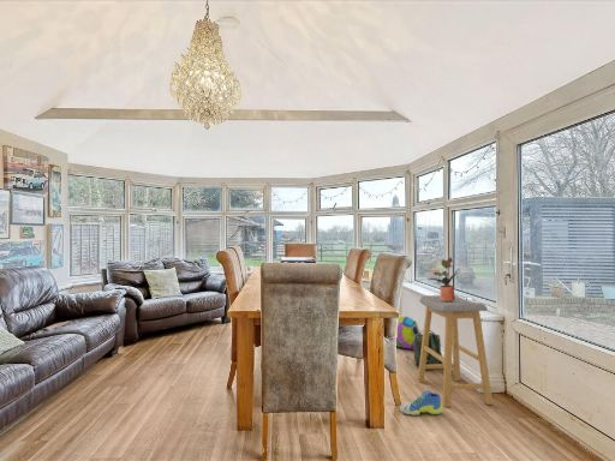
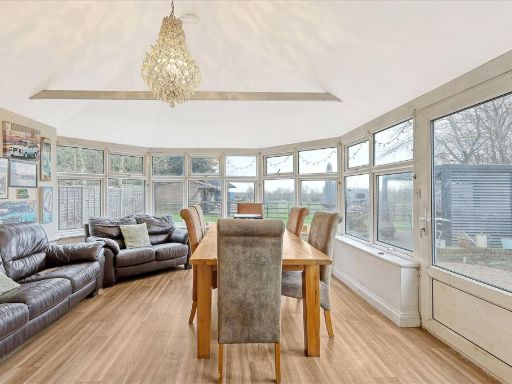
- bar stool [417,294,494,408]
- decorative ball [395,315,422,352]
- sneaker [399,389,444,417]
- backpack [395,329,443,370]
- potted plant [426,256,462,301]
